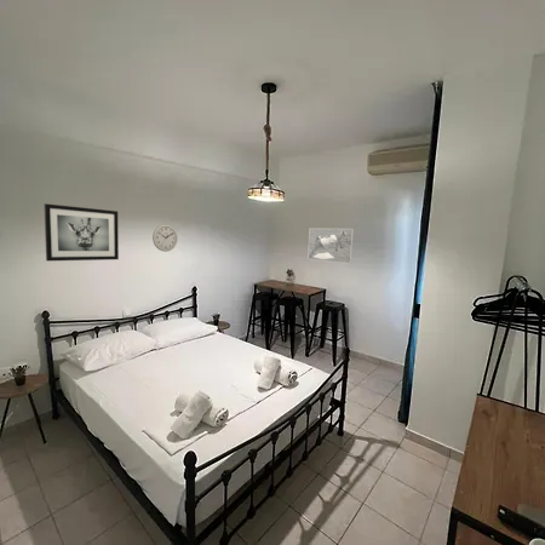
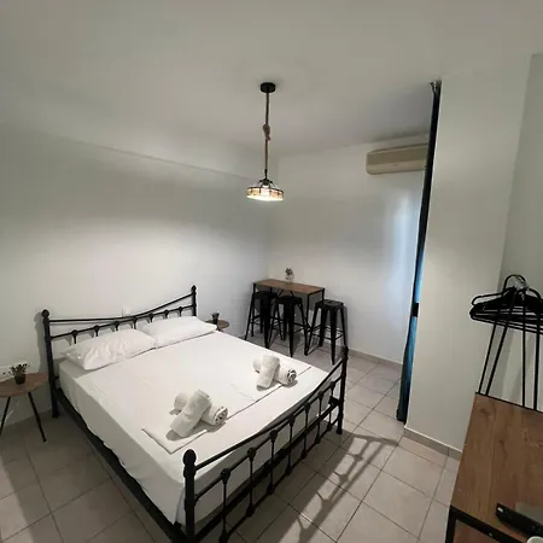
- wall clock [151,223,179,253]
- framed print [306,228,355,264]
- wall art [42,202,120,262]
